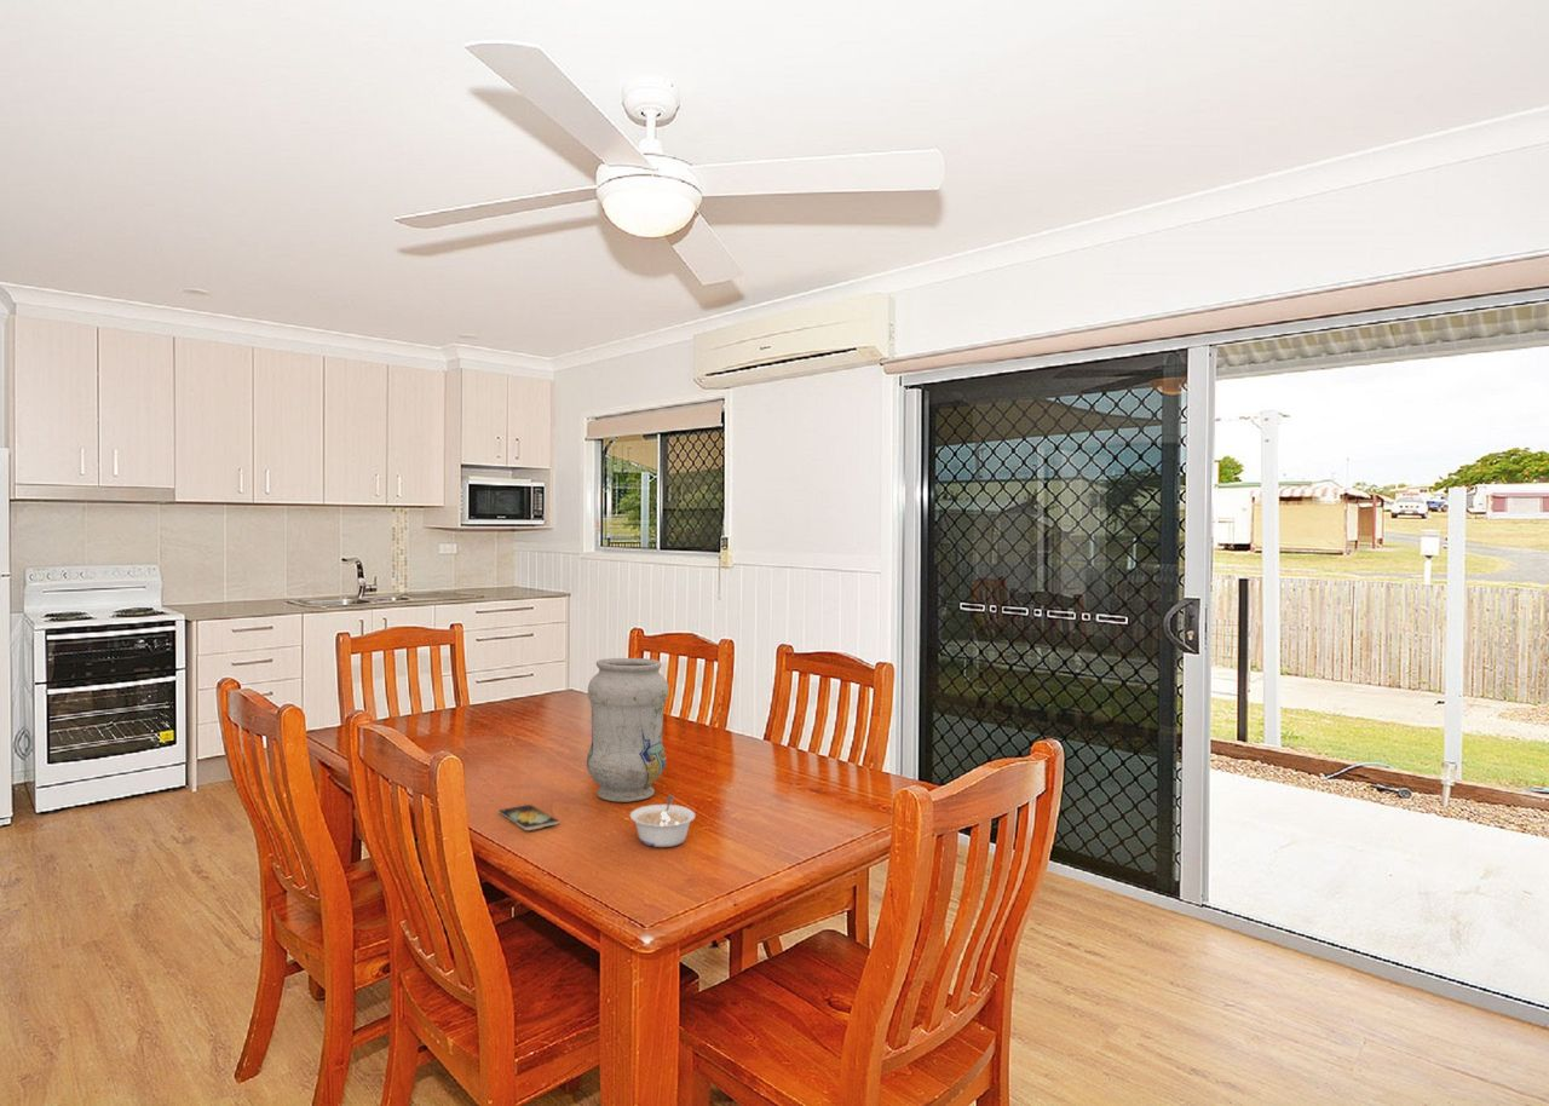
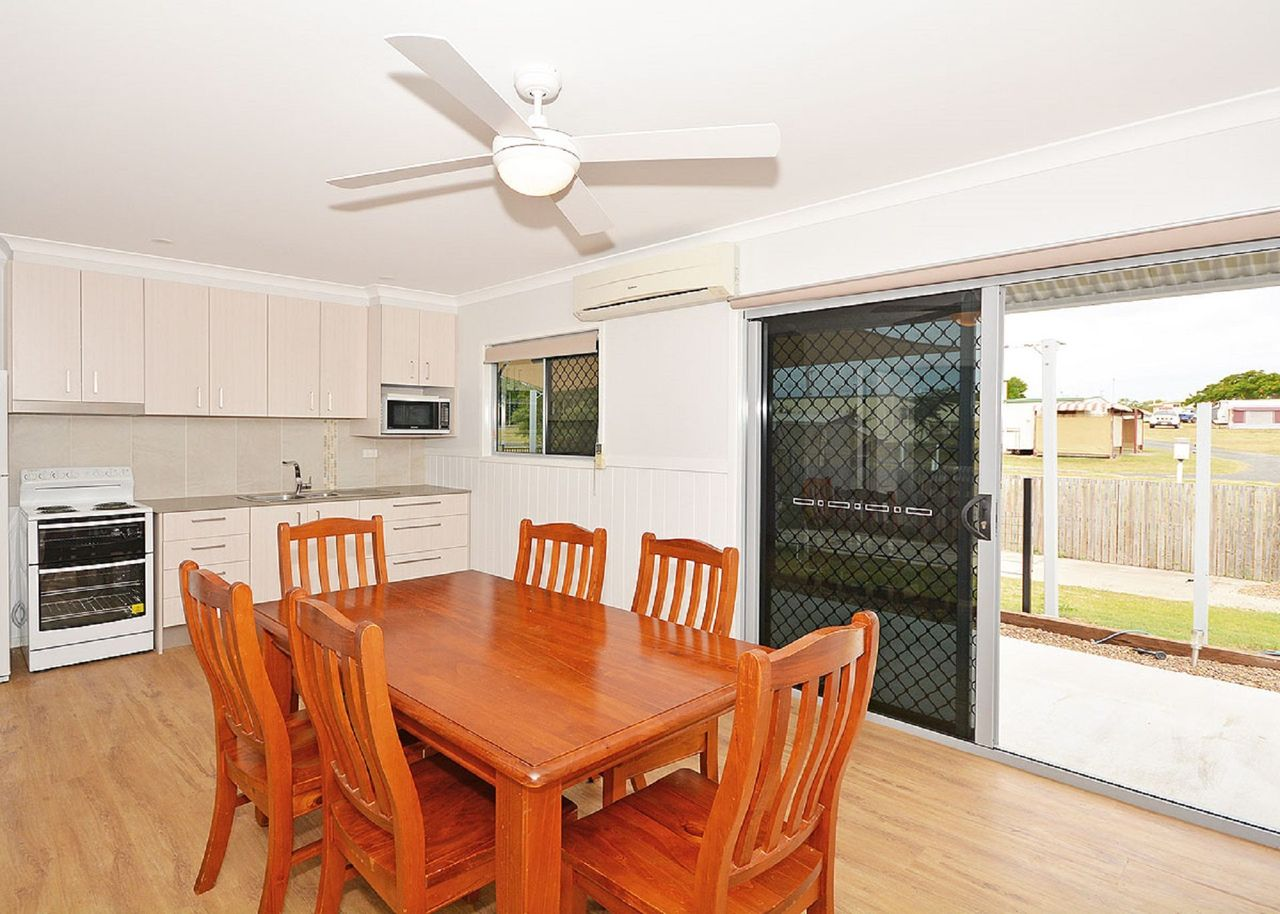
- vase [586,657,669,803]
- legume [629,794,697,848]
- smartphone [497,803,560,831]
